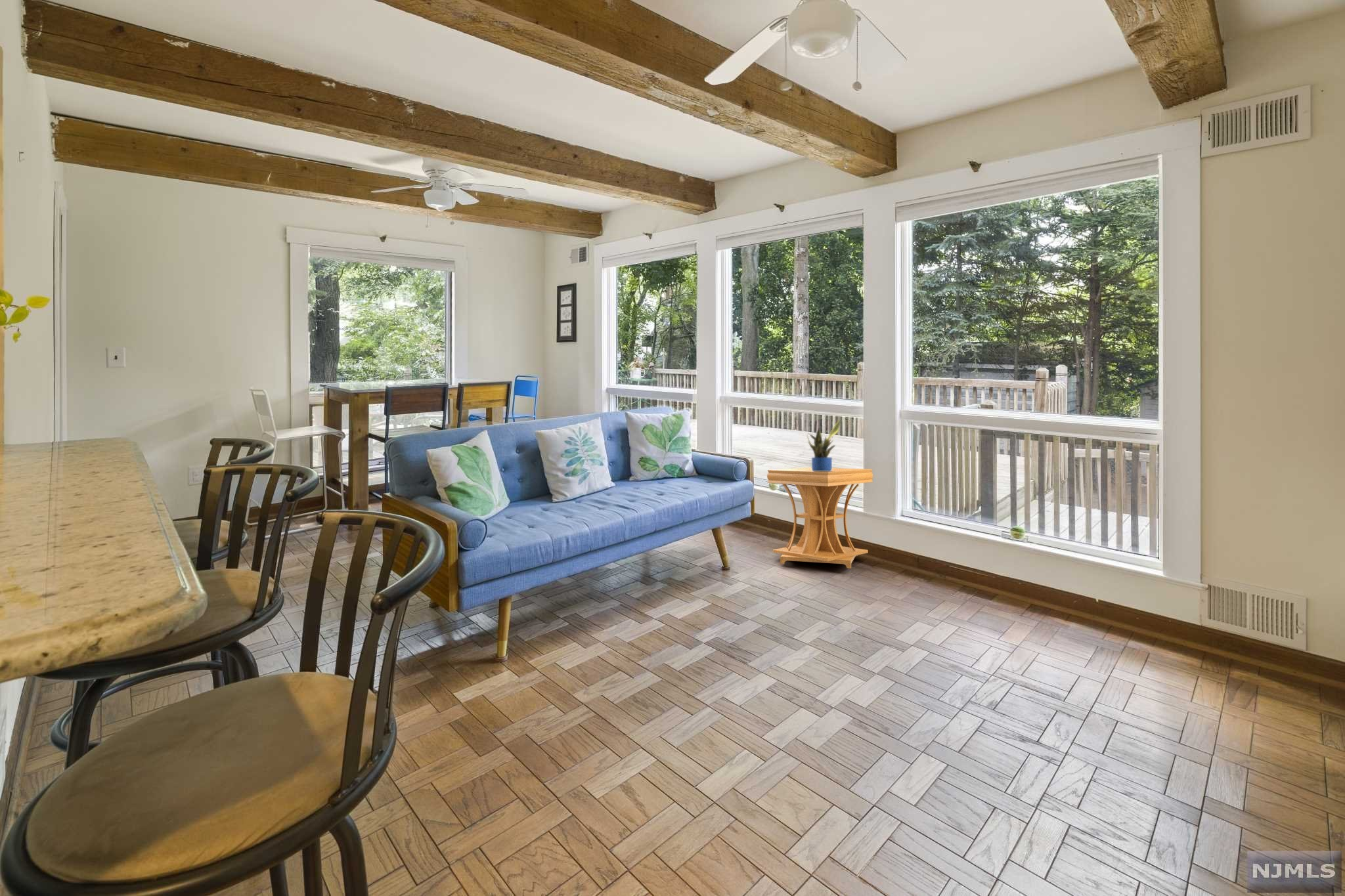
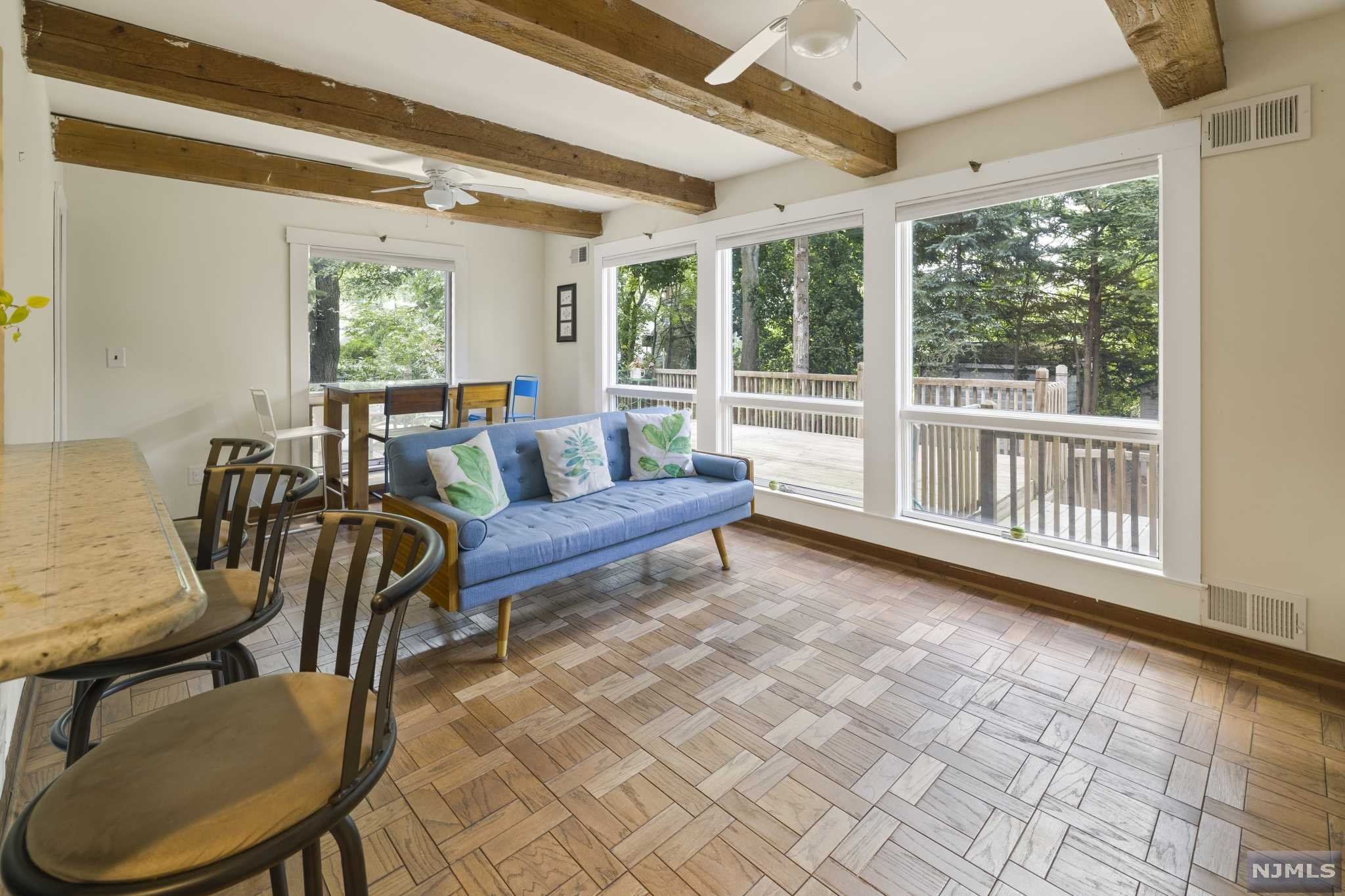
- potted plant [806,418,842,471]
- side table [766,467,873,569]
